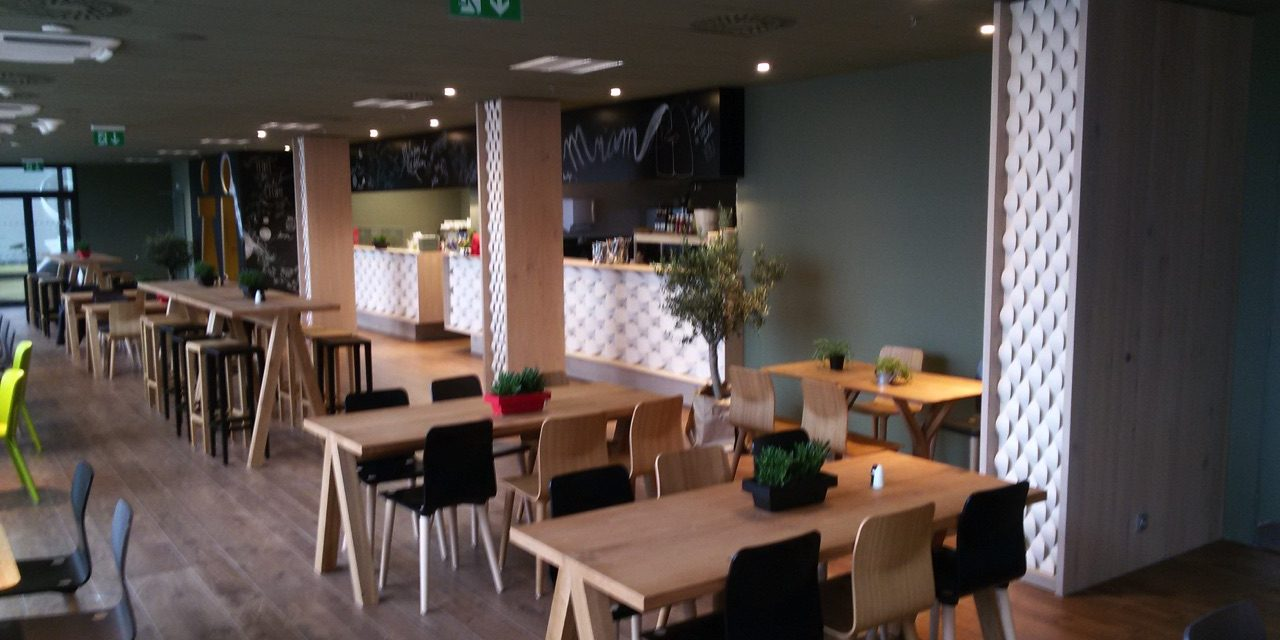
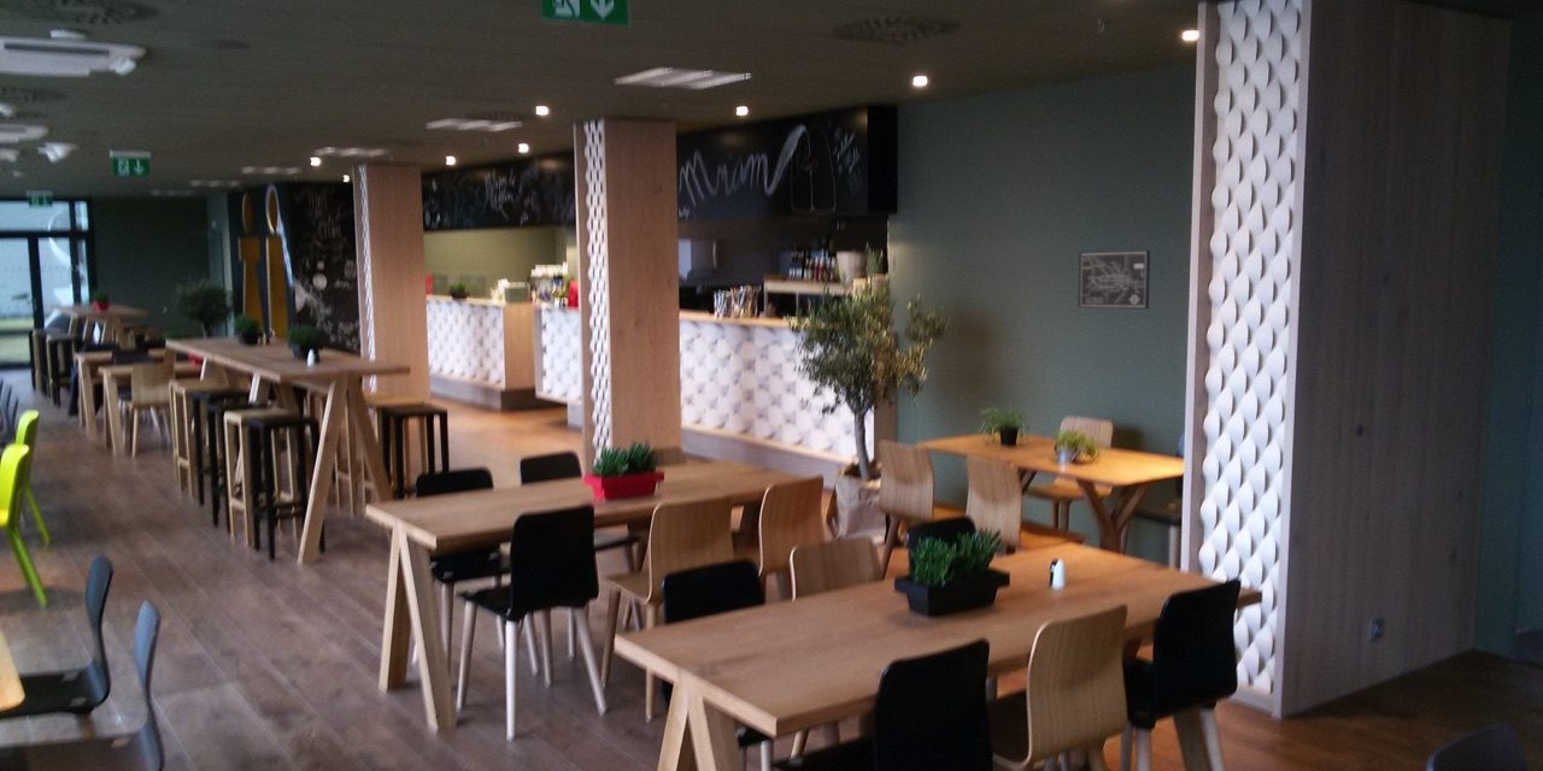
+ wall art [1076,249,1151,310]
